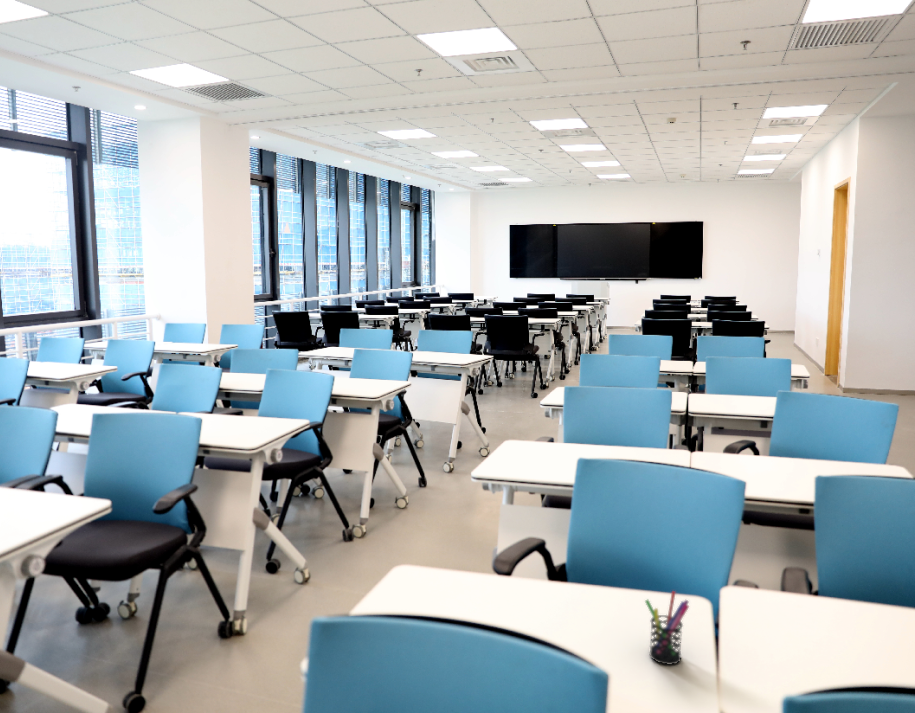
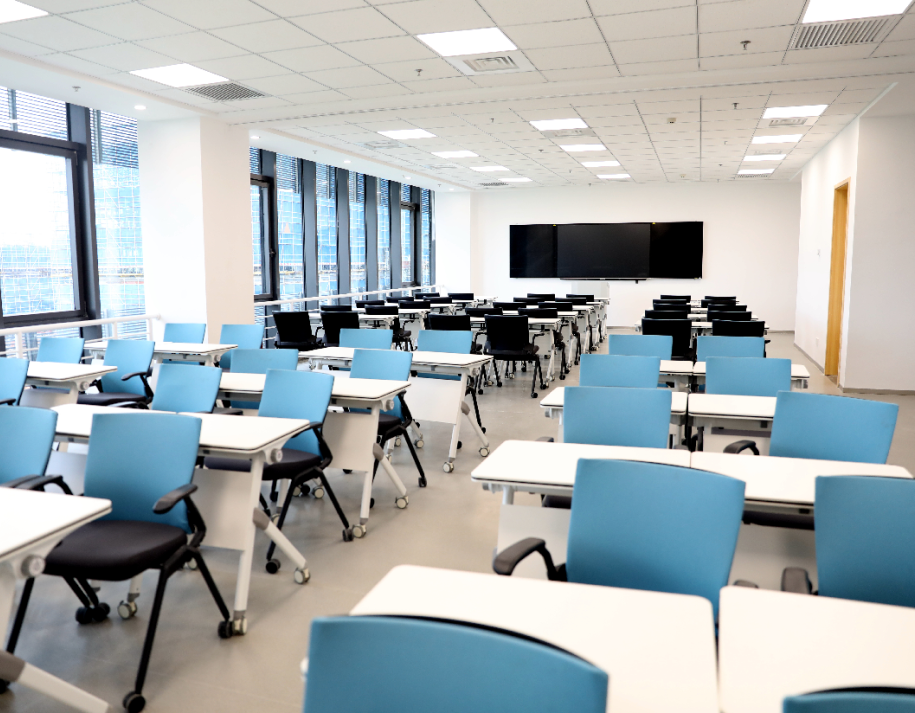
- pen holder [644,590,690,666]
